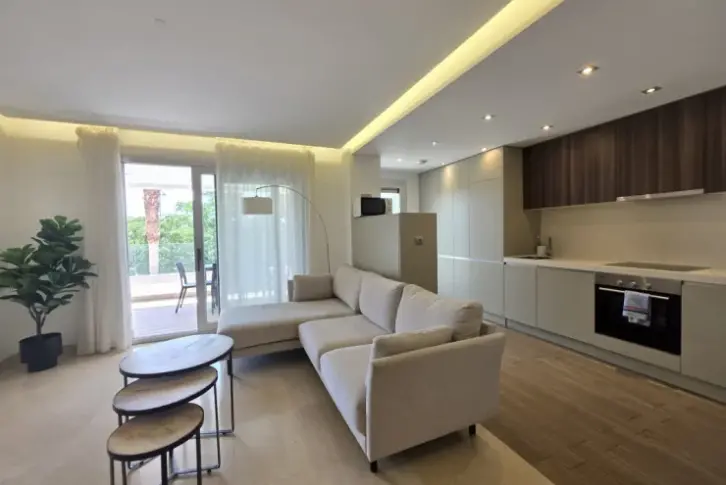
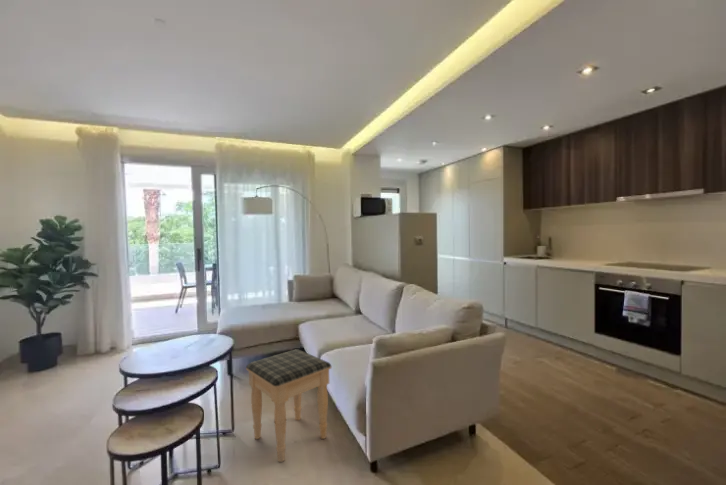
+ footstool [245,348,332,463]
